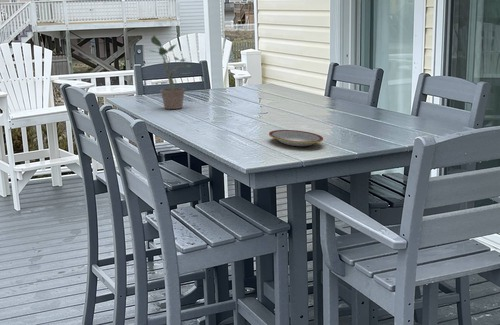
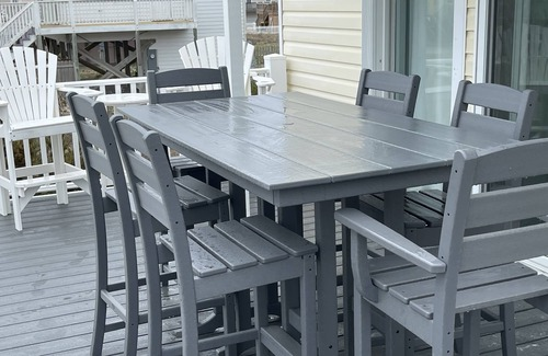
- potted plant [145,34,193,110]
- plate [268,129,324,147]
